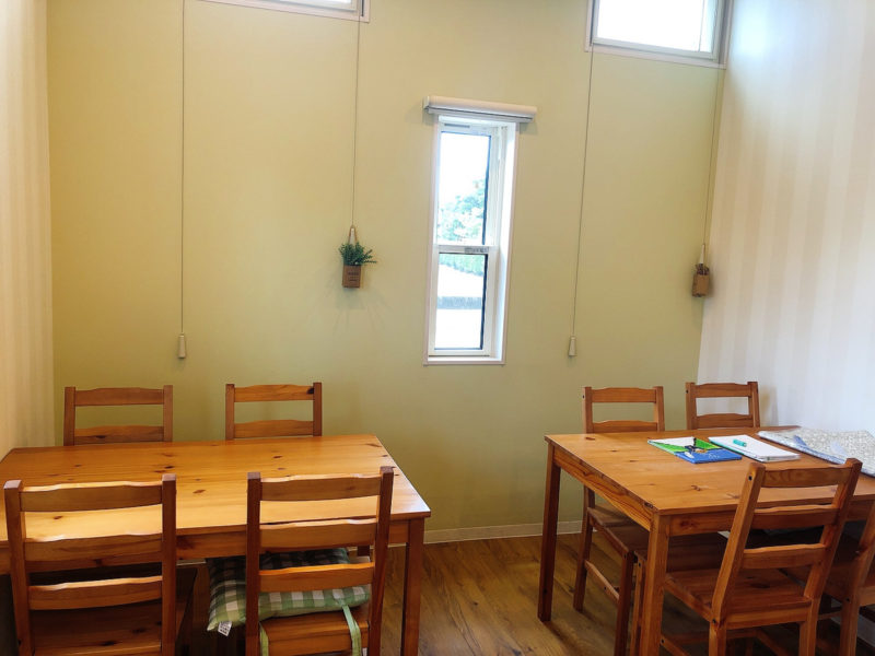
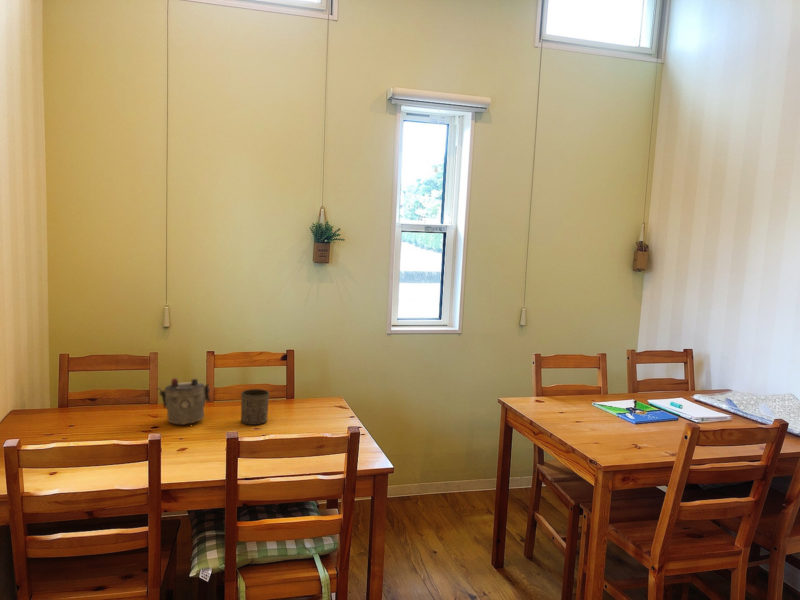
+ teapot [155,377,211,426]
+ cup [240,388,270,426]
